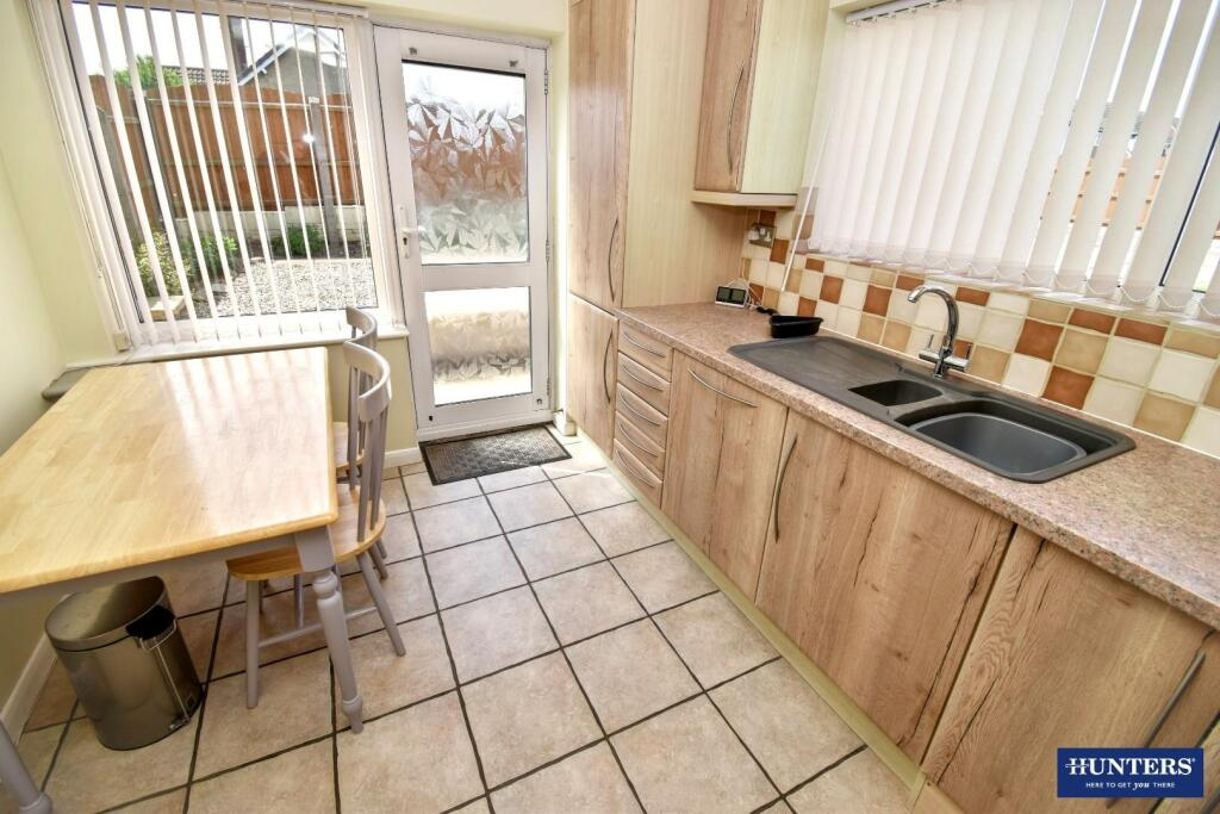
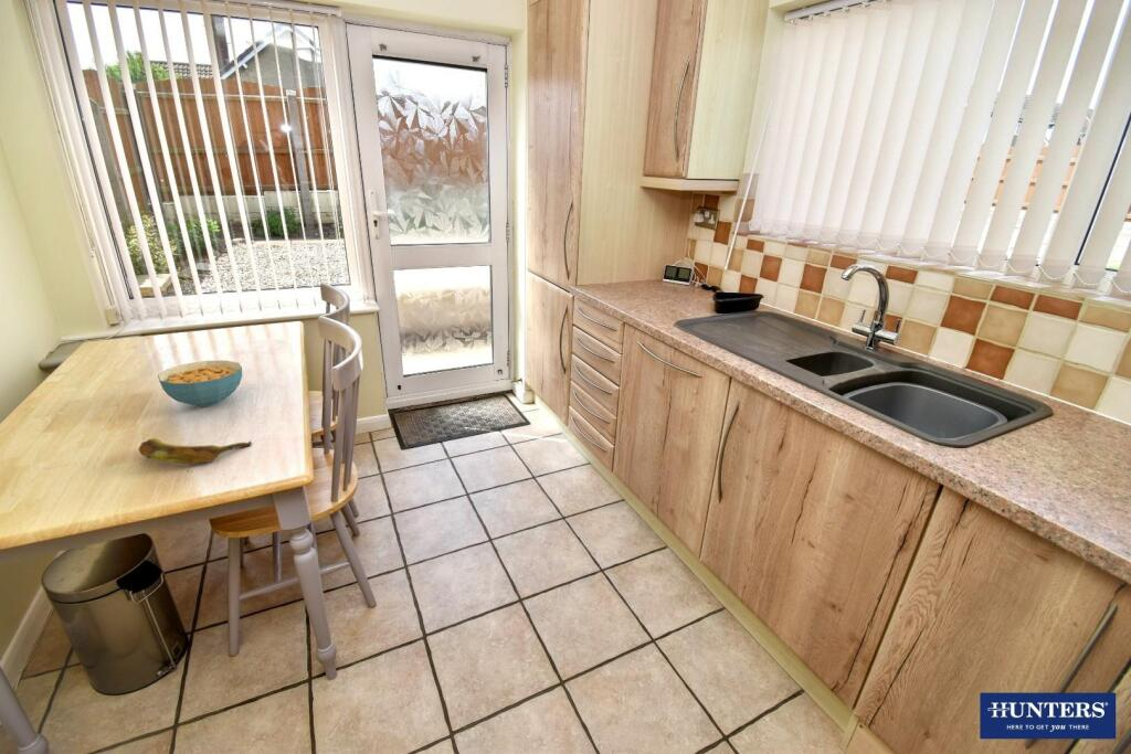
+ banana [137,437,252,466]
+ cereal bowl [157,360,243,407]
